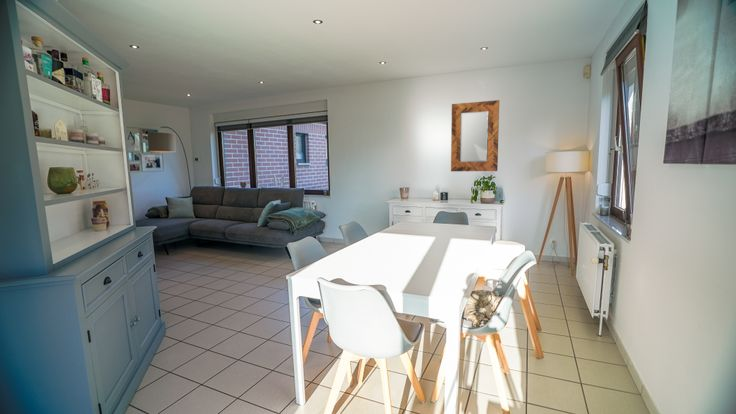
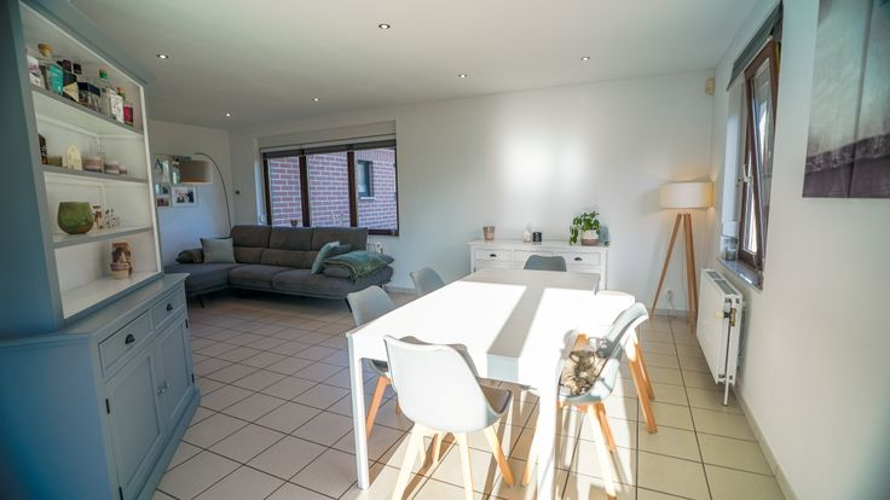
- home mirror [450,99,500,172]
